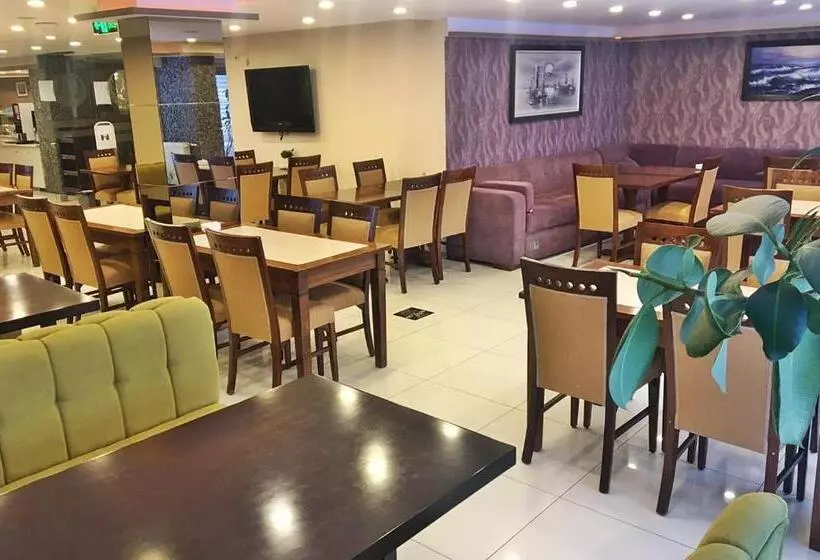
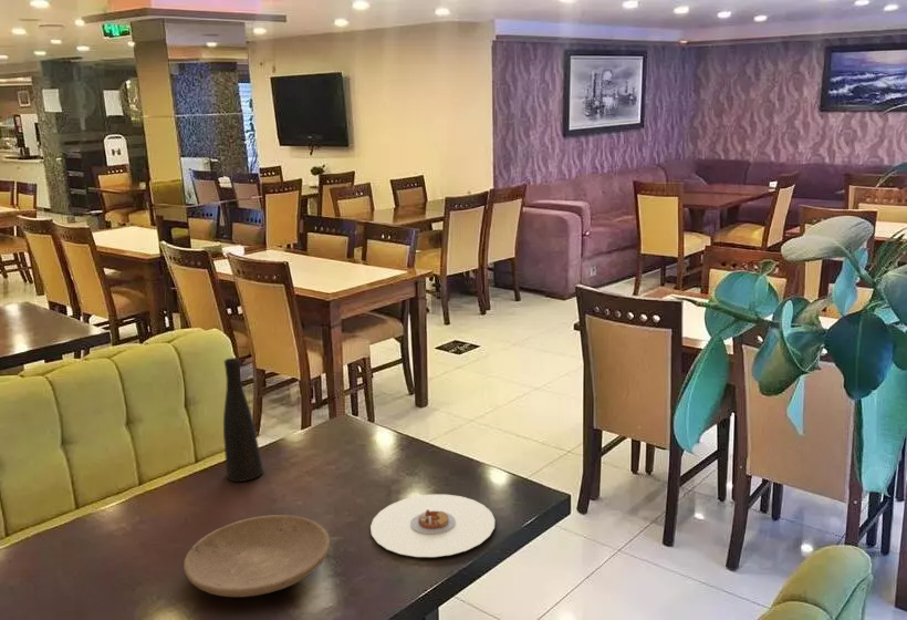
+ plate [369,494,496,558]
+ vase [222,356,264,483]
+ plate [183,514,331,598]
